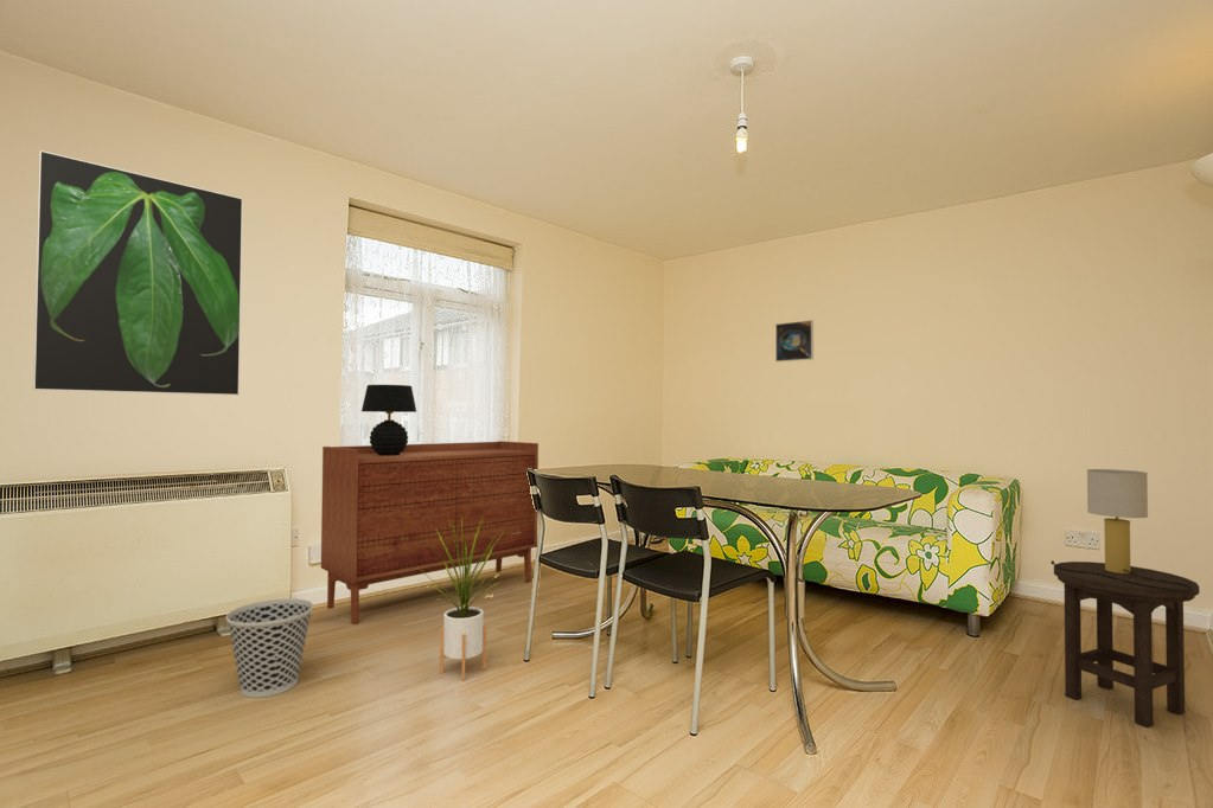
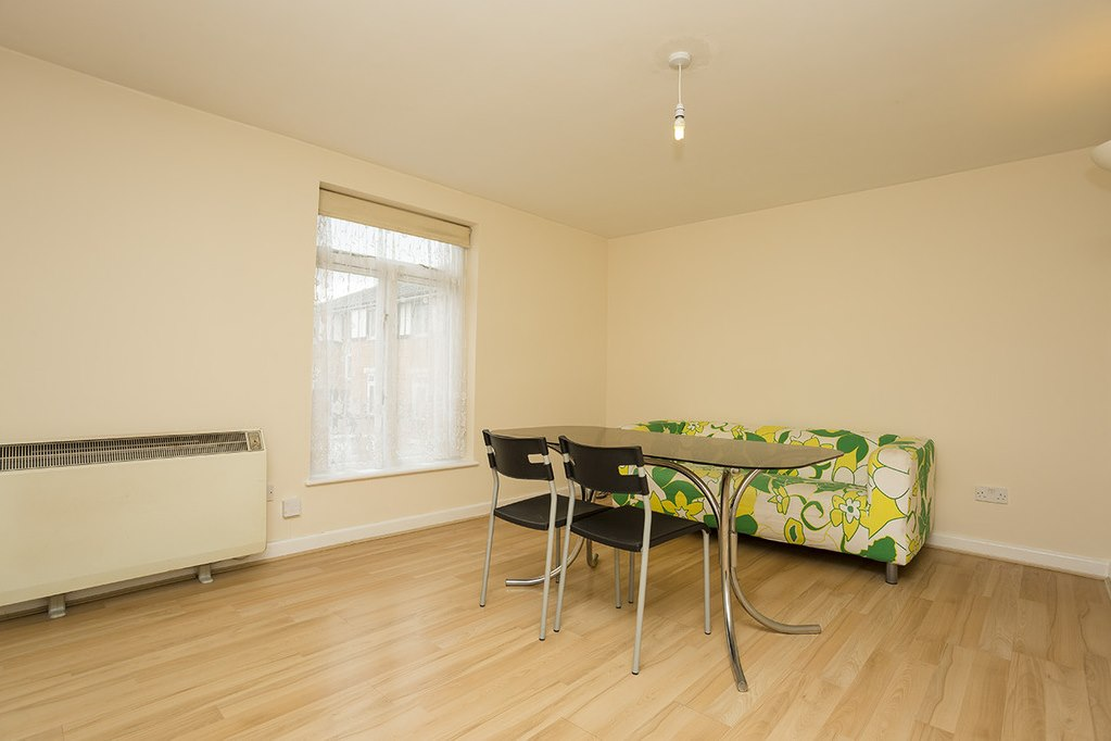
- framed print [774,319,815,363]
- wastebasket [225,597,314,699]
- stool [1053,560,1201,729]
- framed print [32,149,244,397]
- sideboard [320,440,540,626]
- house plant [421,518,504,681]
- table lamp [1051,468,1192,591]
- table lamp [360,384,417,456]
